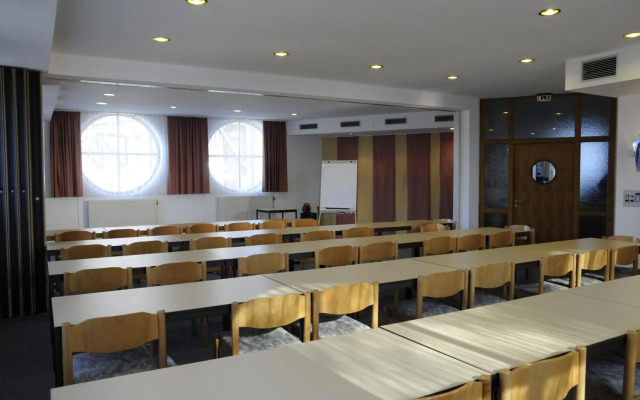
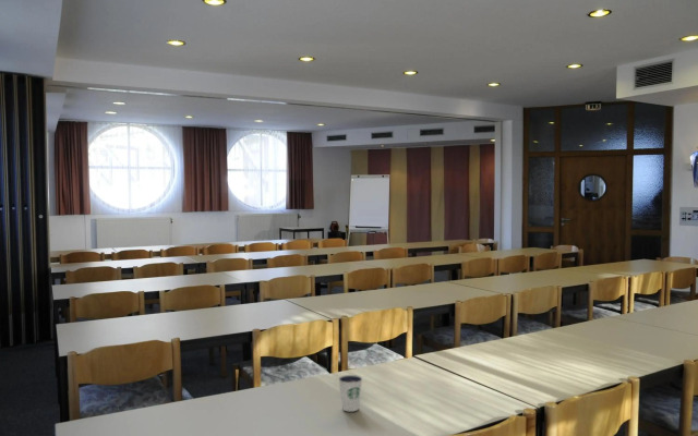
+ dixie cup [337,374,363,413]
